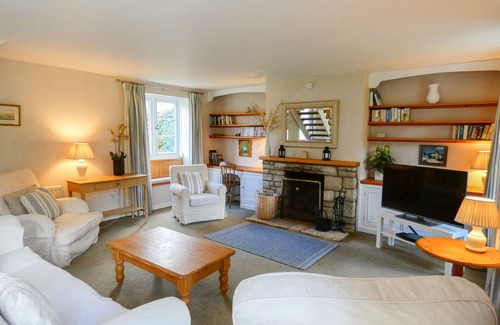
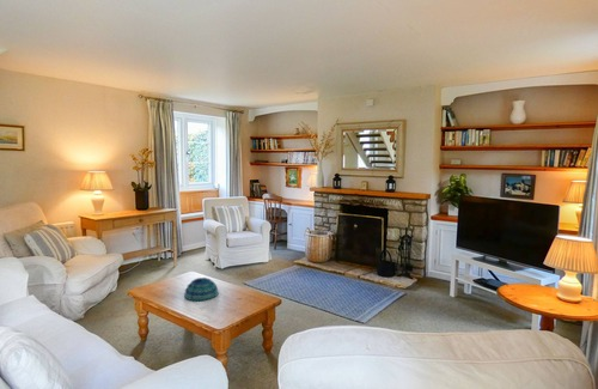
+ decorative bowl [183,276,219,302]
